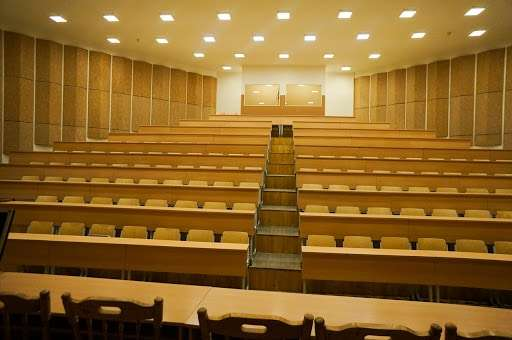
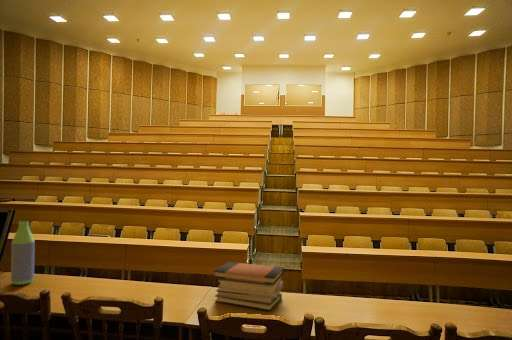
+ book stack [212,261,285,312]
+ bottle [10,220,36,286]
